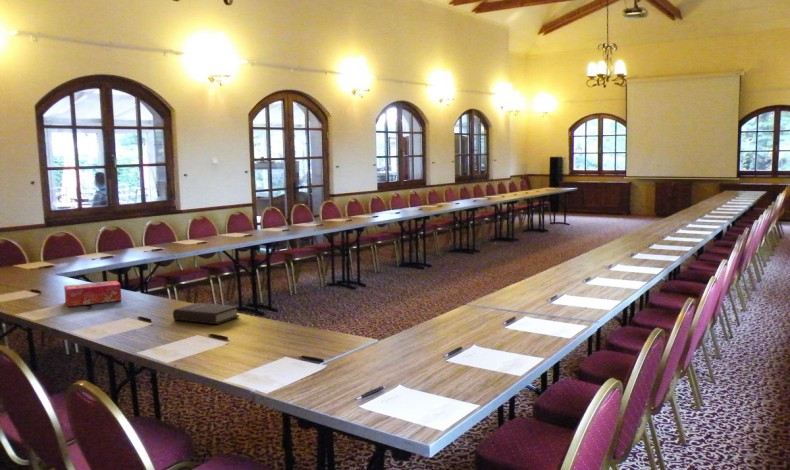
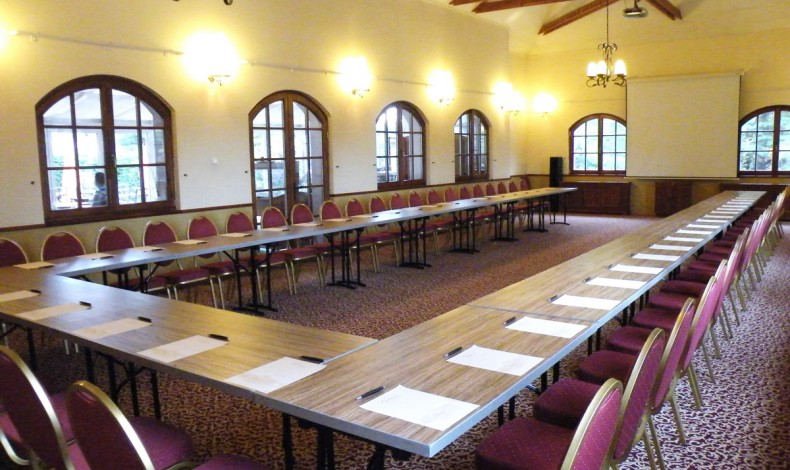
- book [172,302,240,325]
- tissue box [63,280,122,308]
